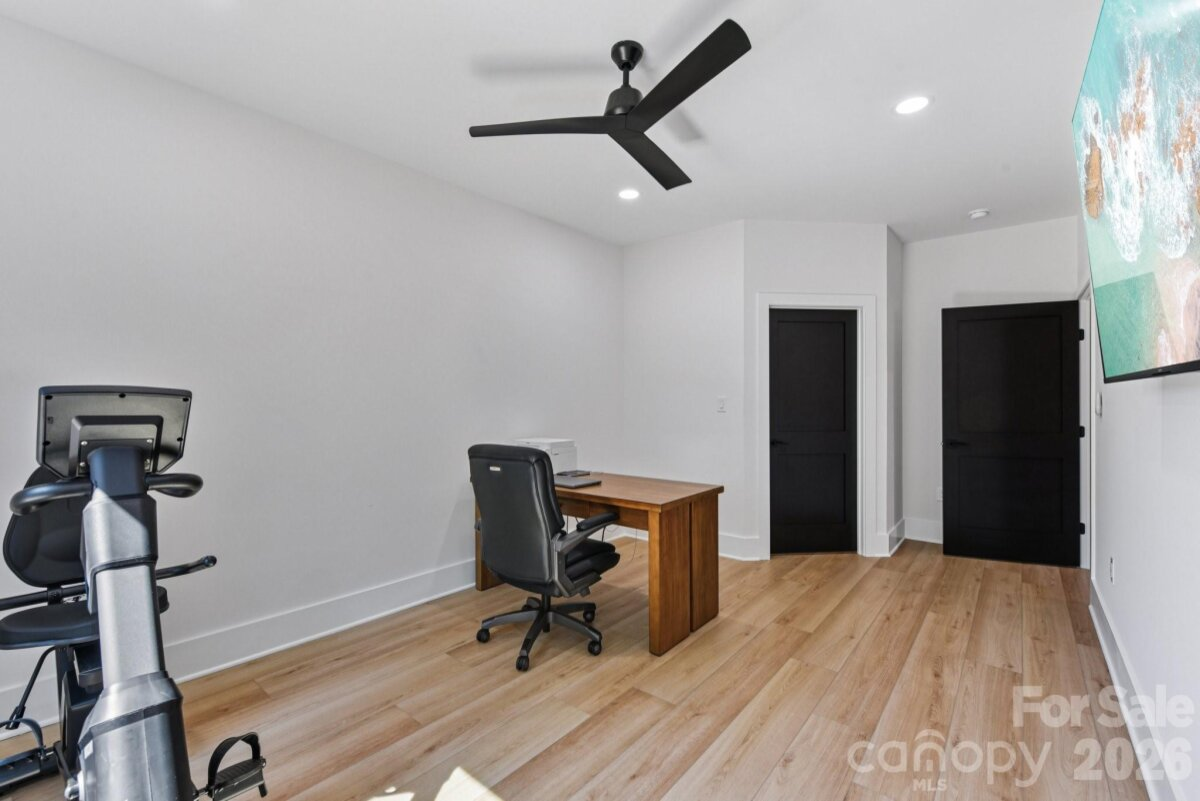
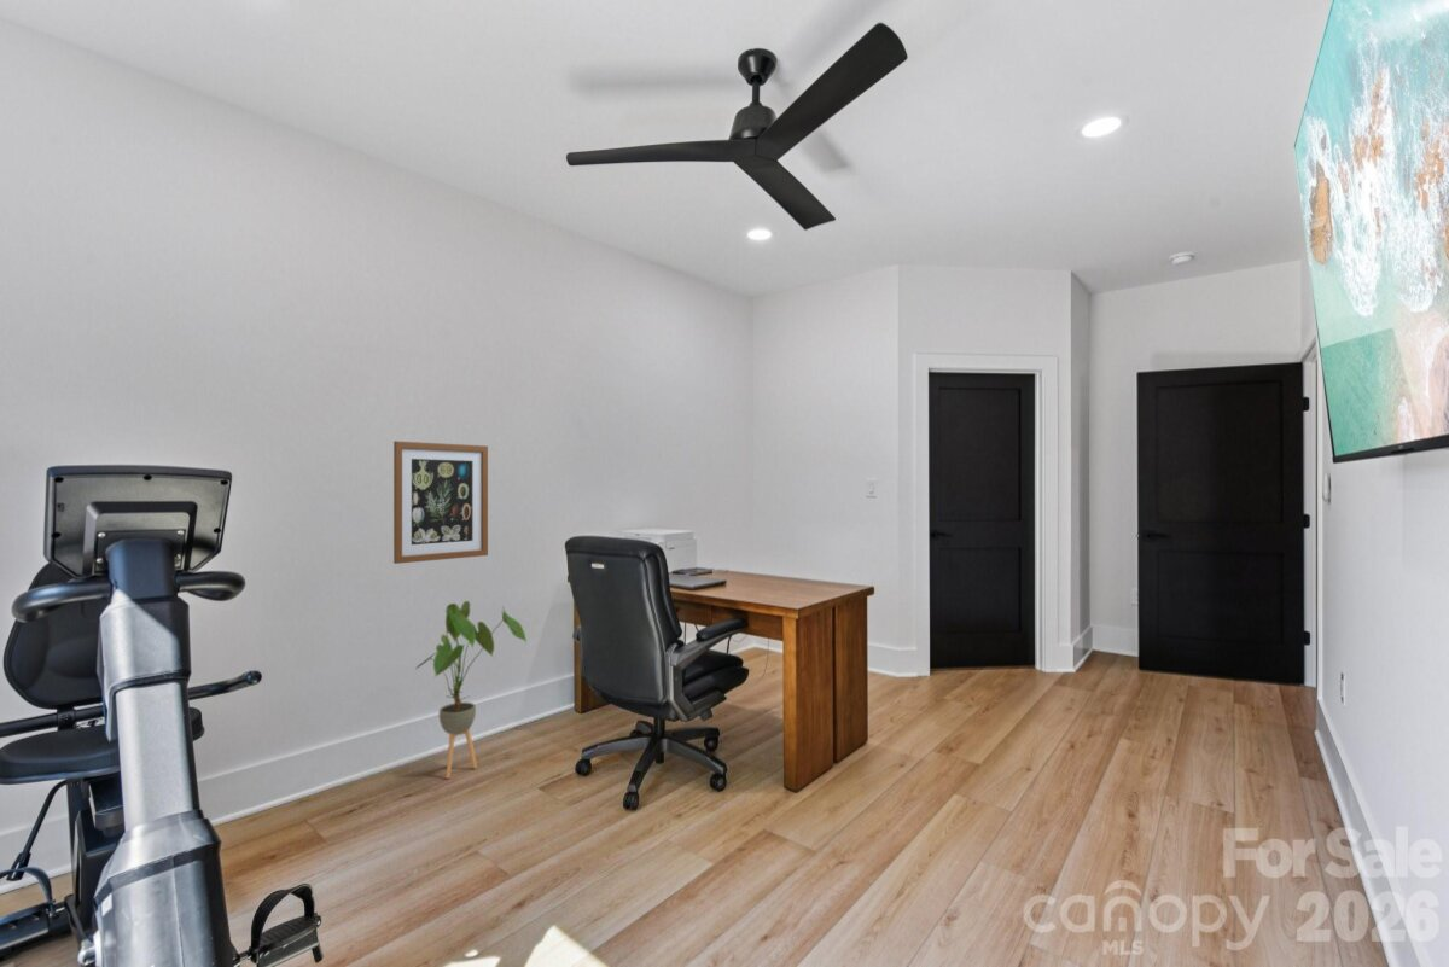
+ house plant [414,600,528,779]
+ wall art [392,439,489,565]
